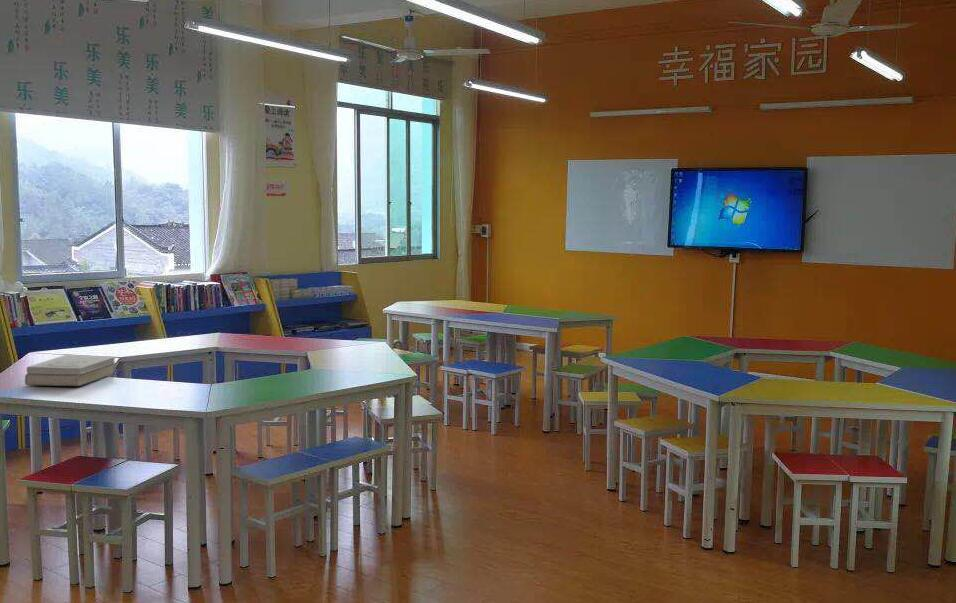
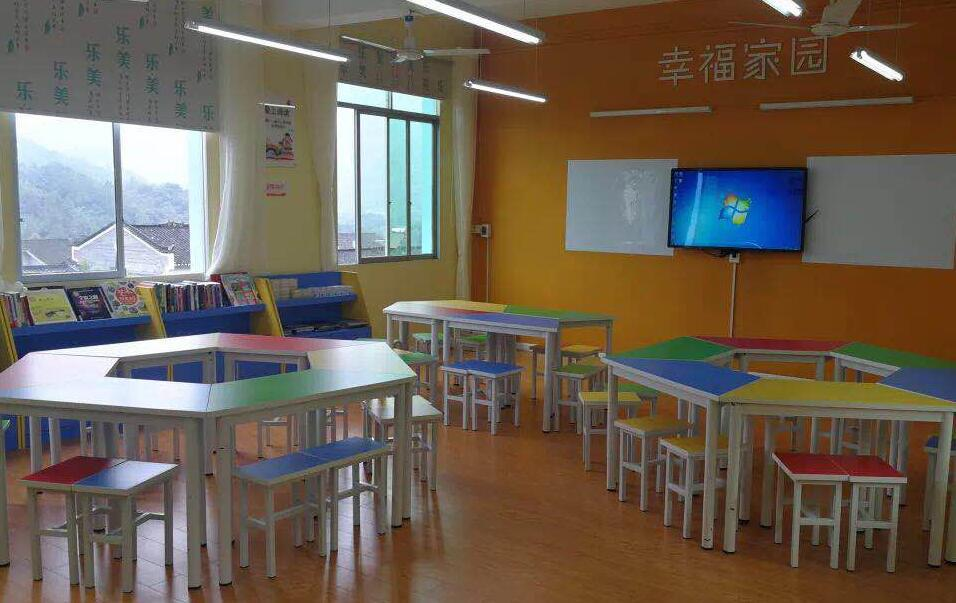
- books [24,353,117,387]
